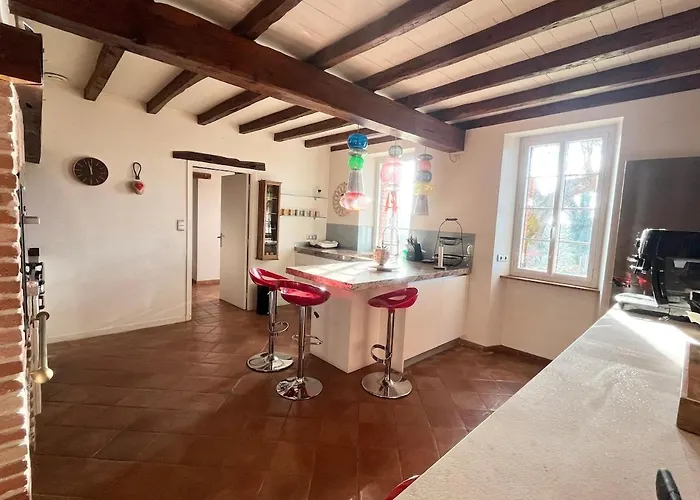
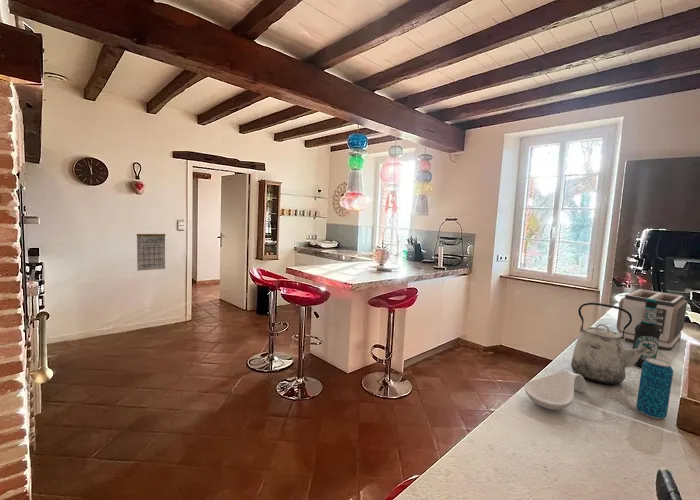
+ kettle [570,302,653,385]
+ spoon rest [523,369,588,411]
+ calendar [136,226,166,272]
+ toaster [616,288,688,351]
+ beverage can [635,358,674,420]
+ bottle [632,299,660,368]
